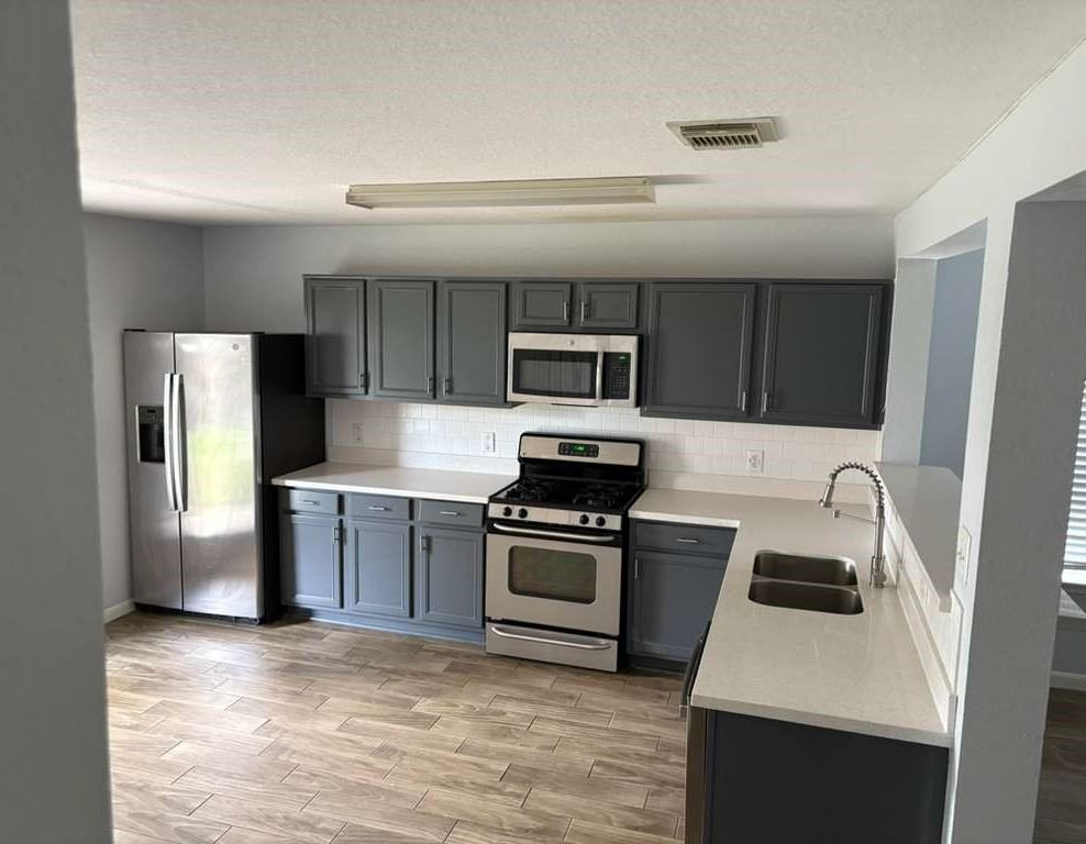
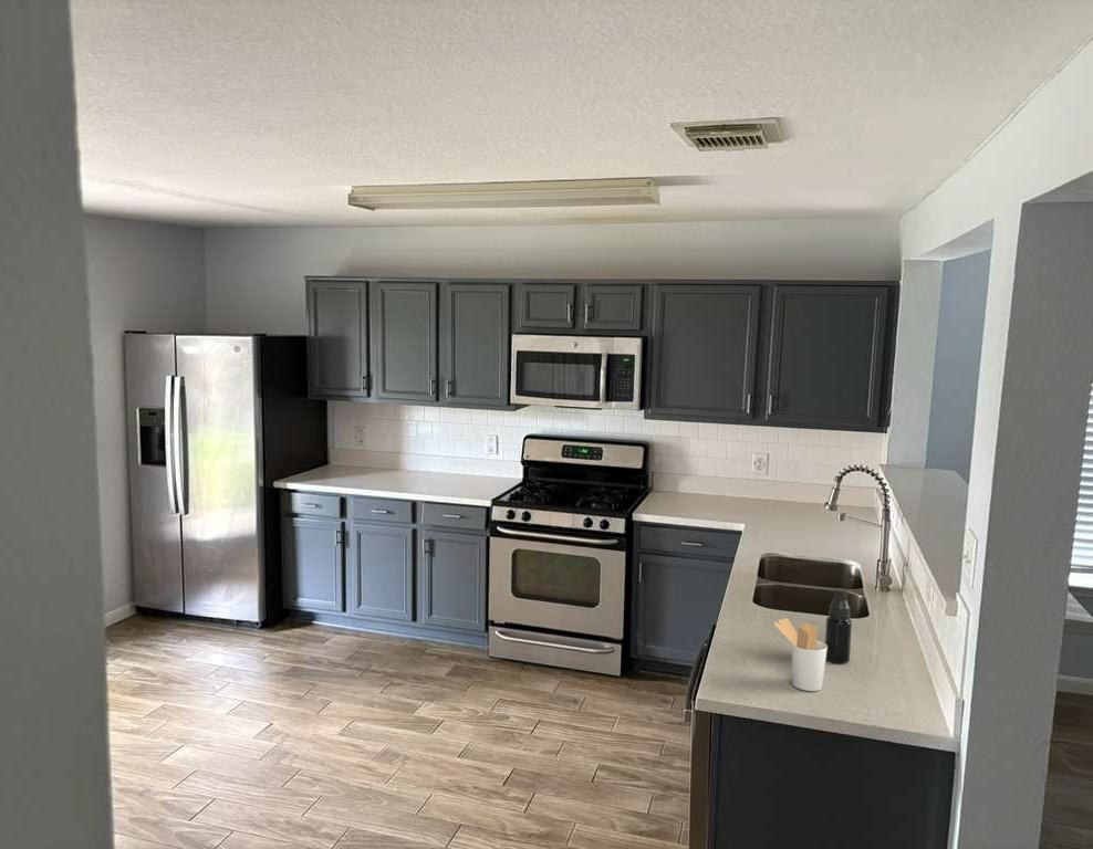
+ spray bottle [824,587,853,664]
+ utensil holder [773,617,827,692]
